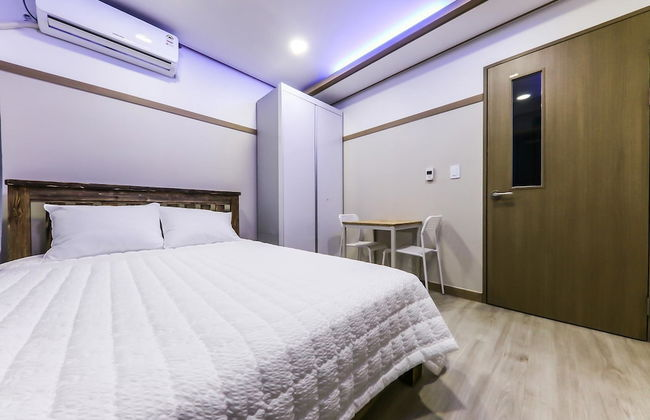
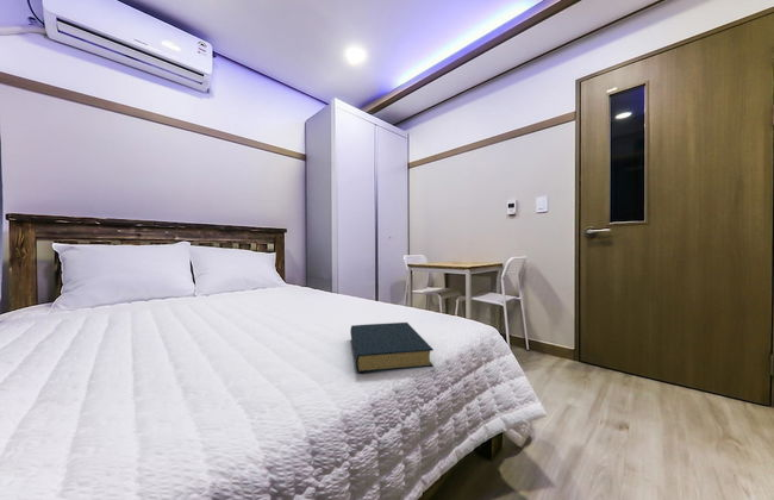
+ hardback book [349,321,435,374]
